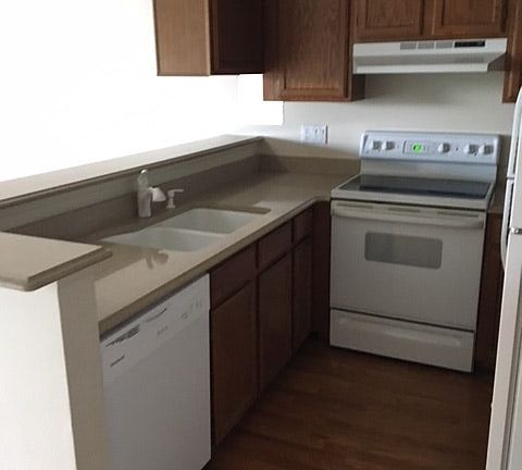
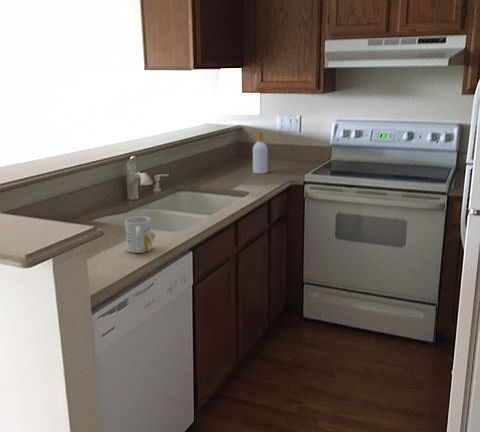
+ soap bottle [250,131,269,175]
+ mug [124,215,153,254]
